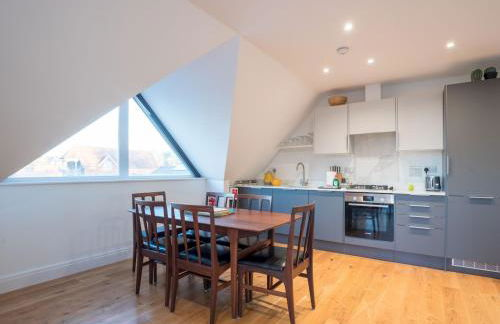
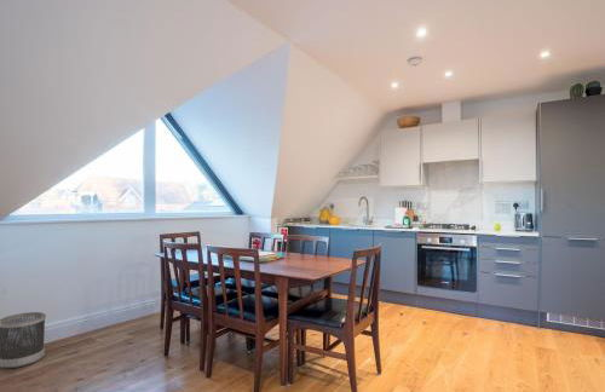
+ wastebasket [0,311,47,369]
